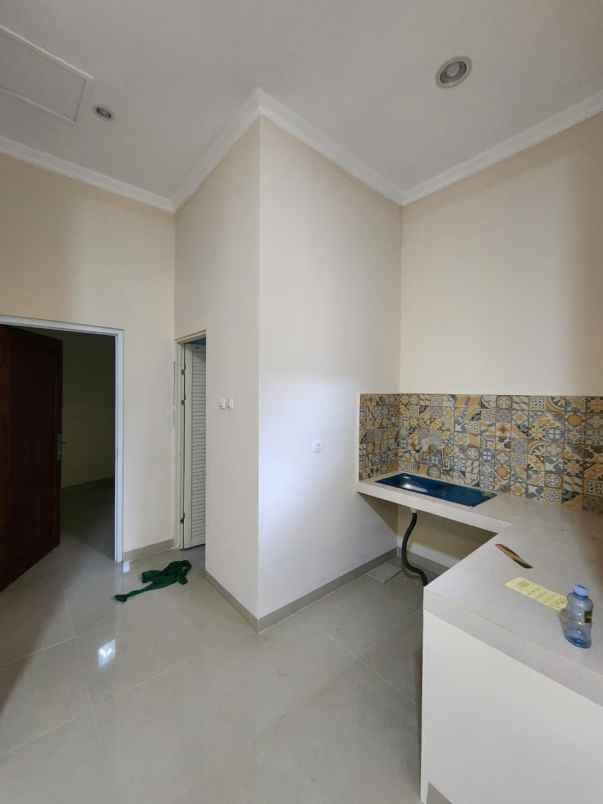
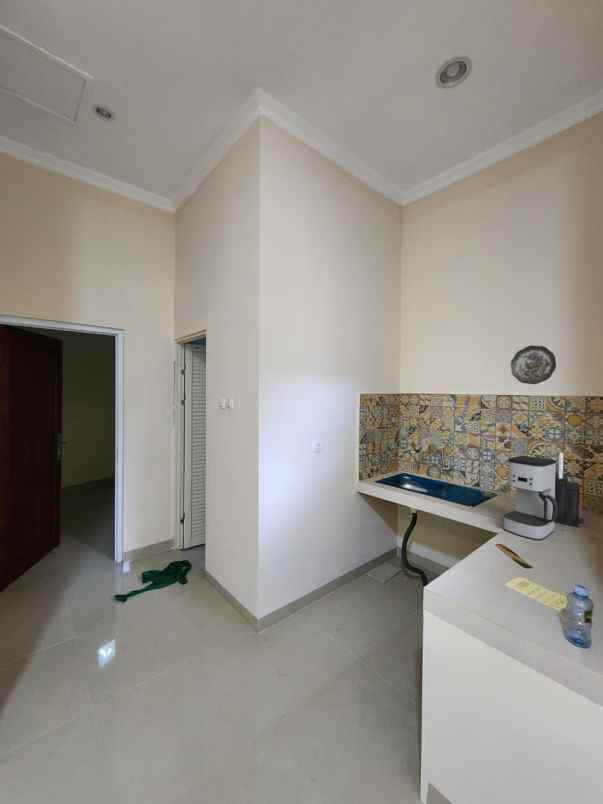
+ coffee maker [503,455,558,541]
+ decorative plate [510,345,557,385]
+ knife block [554,451,585,528]
